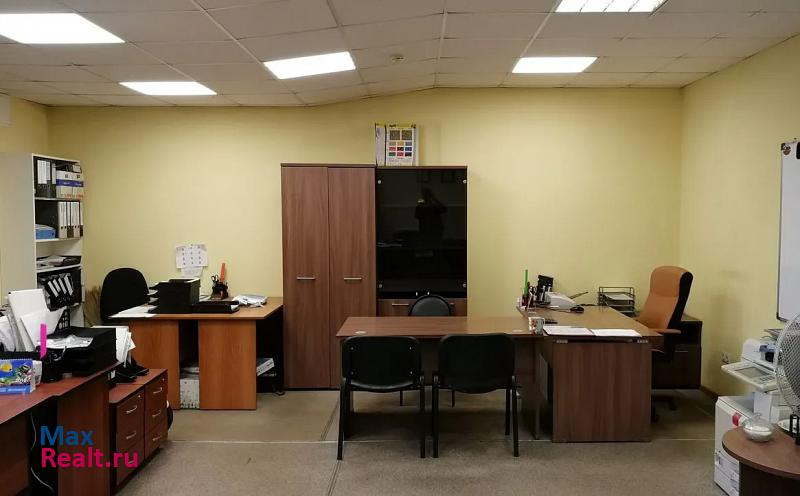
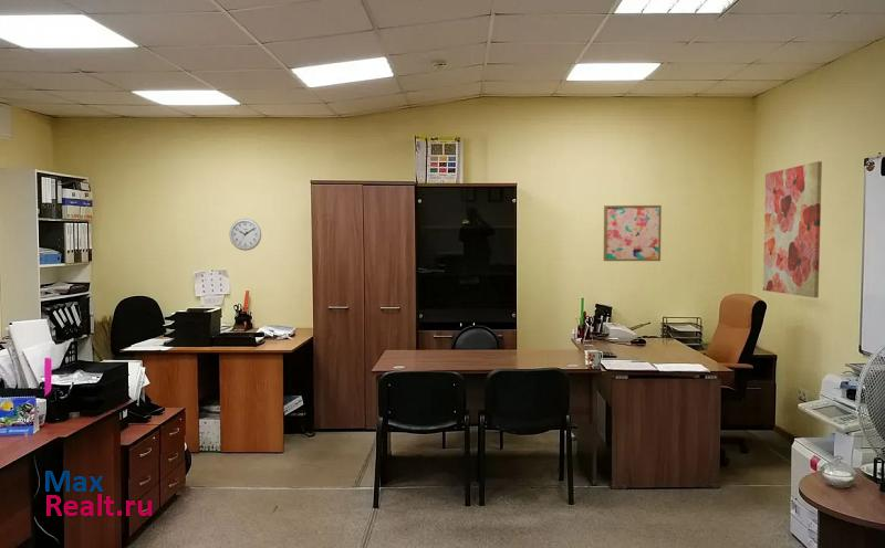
+ wall art [603,204,663,262]
+ wall art [762,160,823,298]
+ wall clock [228,218,262,252]
